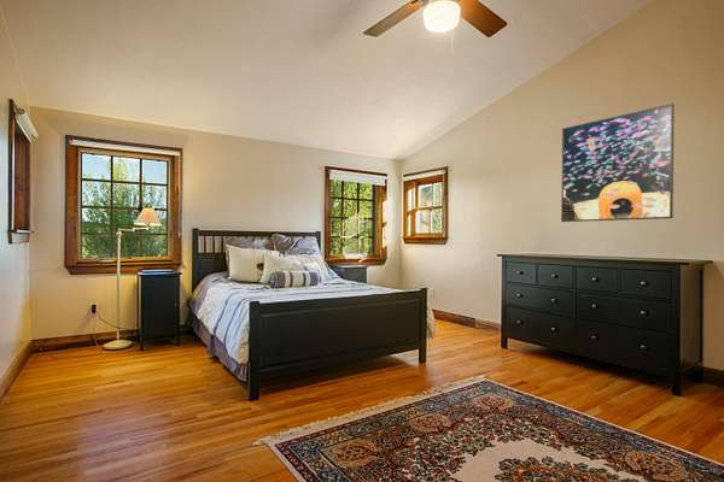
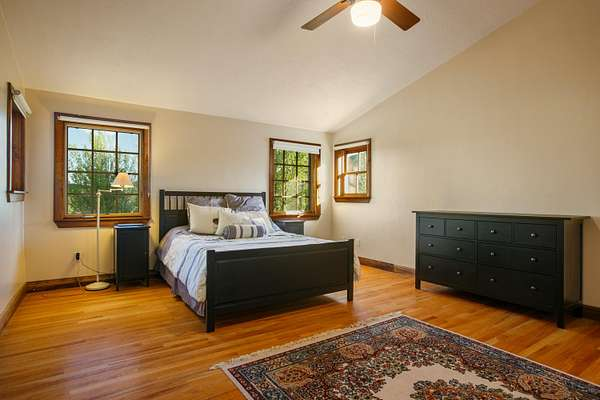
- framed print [560,102,675,223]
